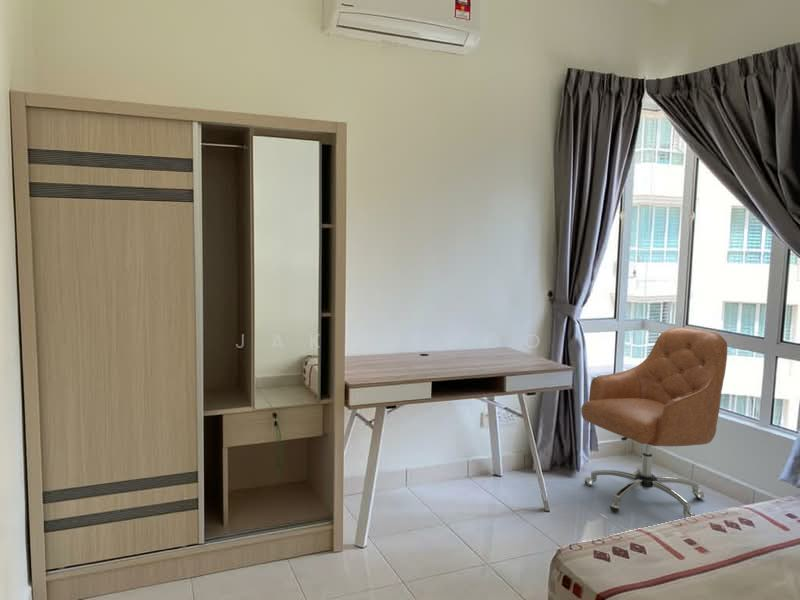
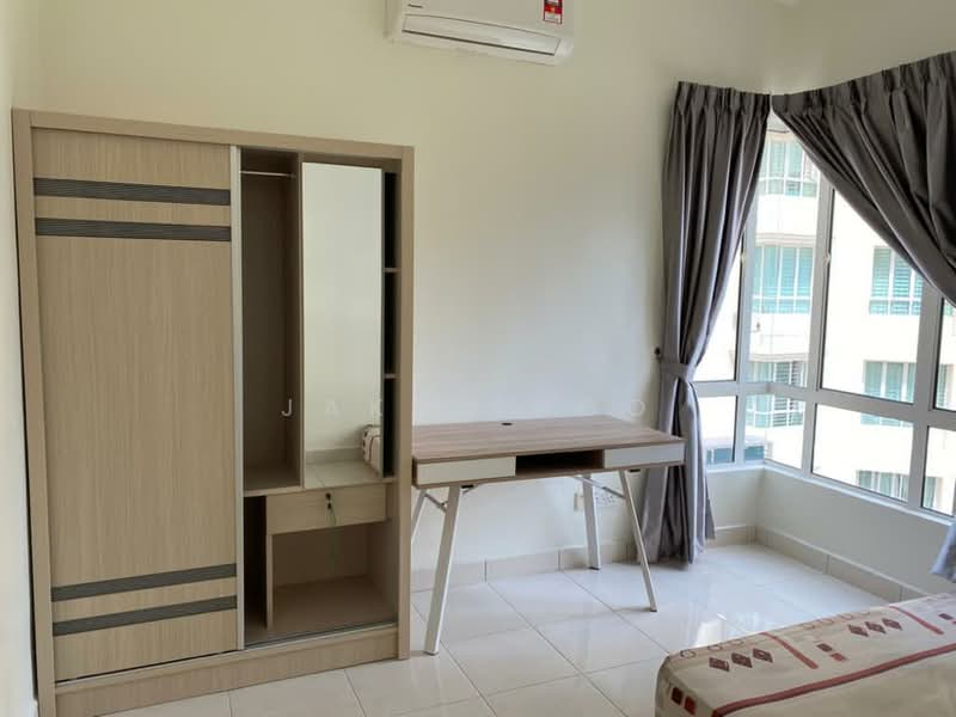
- chair [580,326,728,519]
